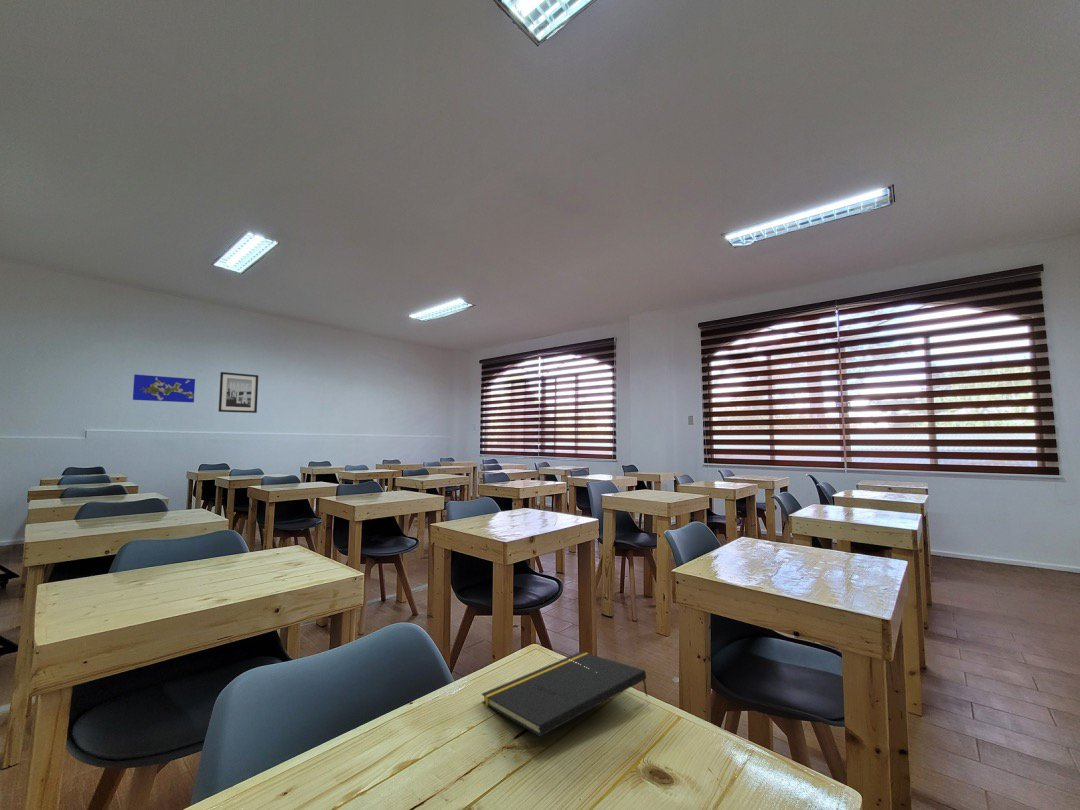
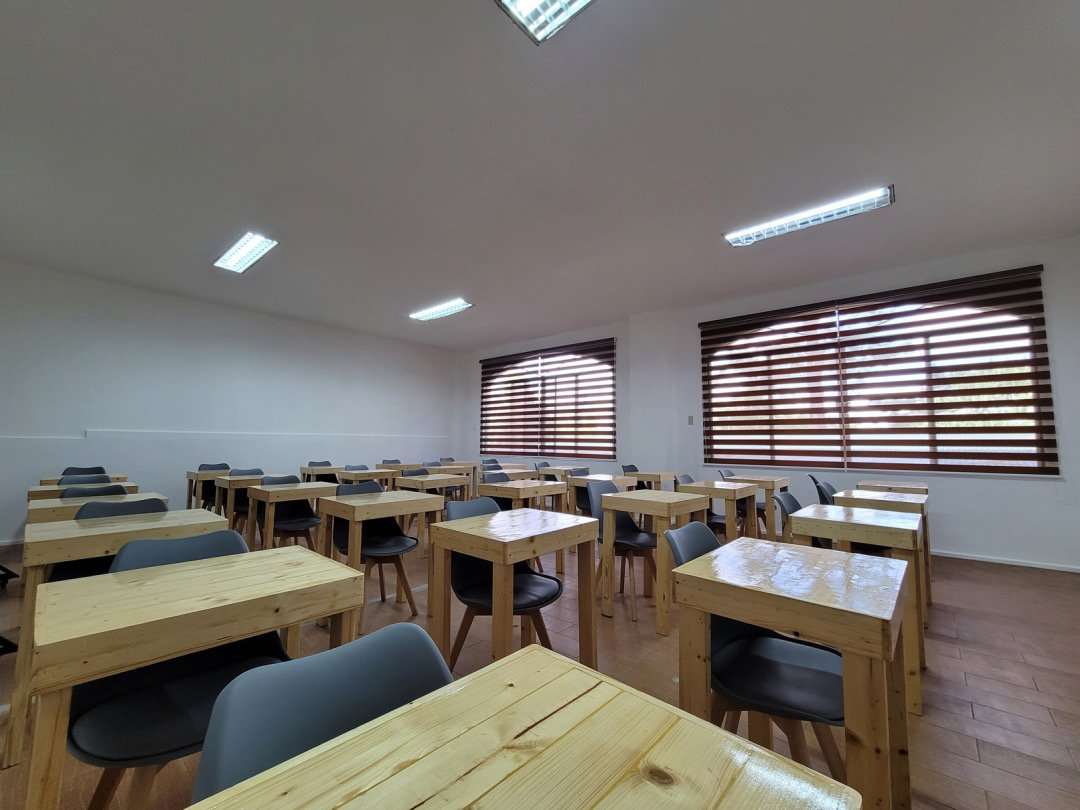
- world map [132,373,196,403]
- wall art [218,371,259,414]
- notepad [481,651,649,737]
